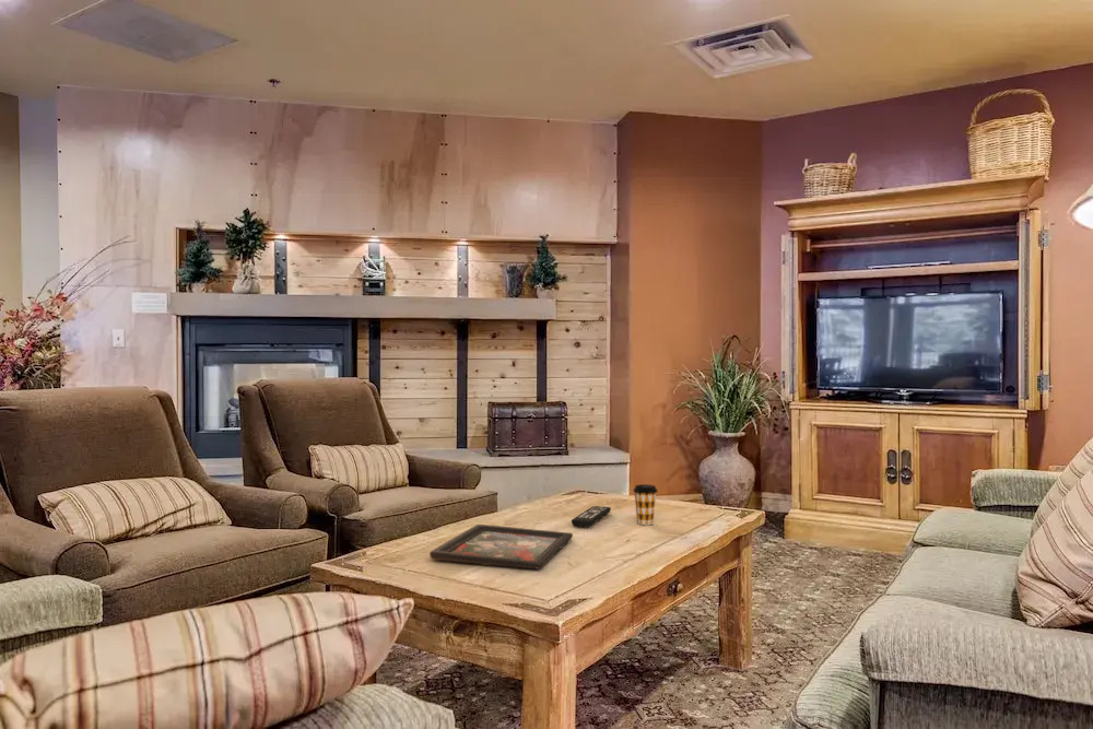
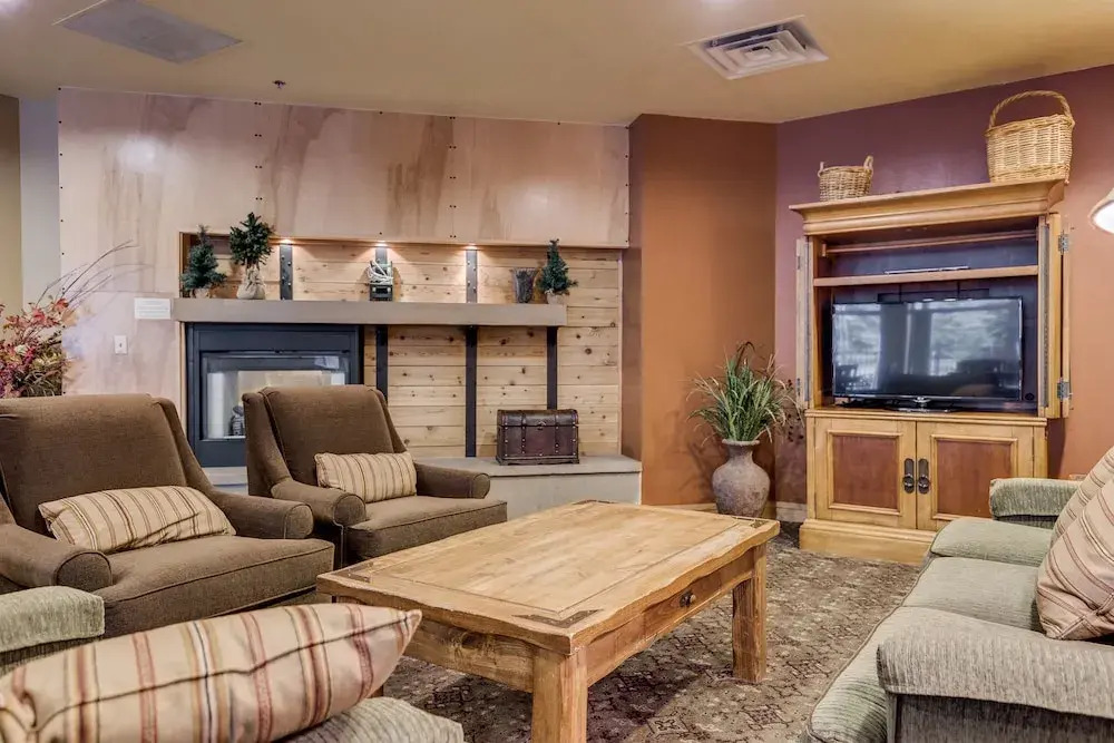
- decorative tray [428,524,574,571]
- coffee cup [632,483,659,526]
- remote control [571,505,612,529]
